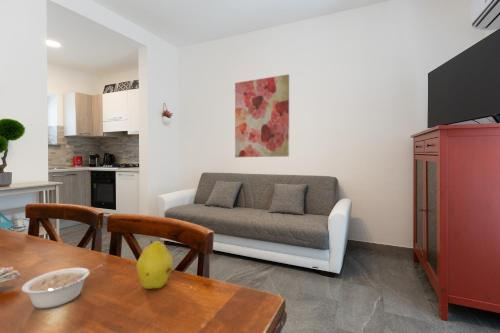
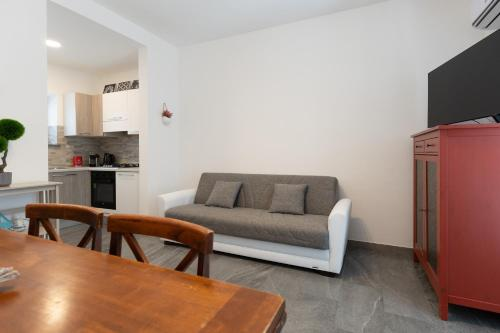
- wall art [234,73,290,158]
- legume [21,263,103,310]
- fruit [135,240,174,290]
